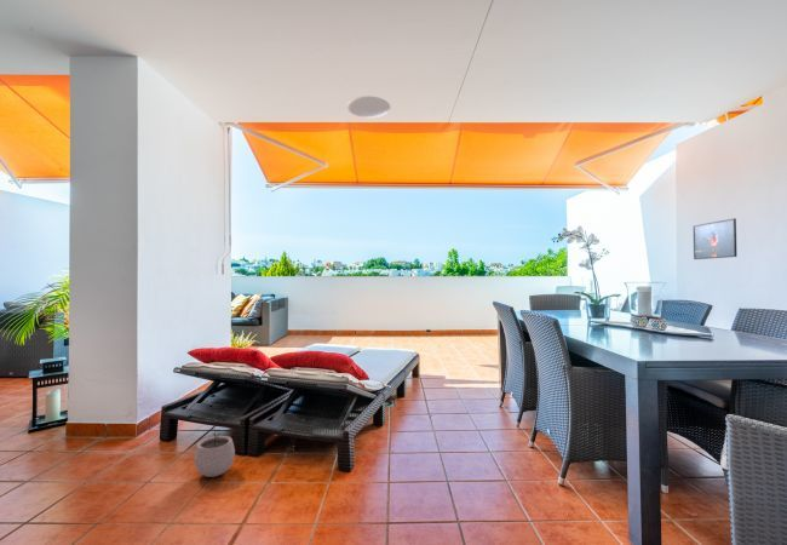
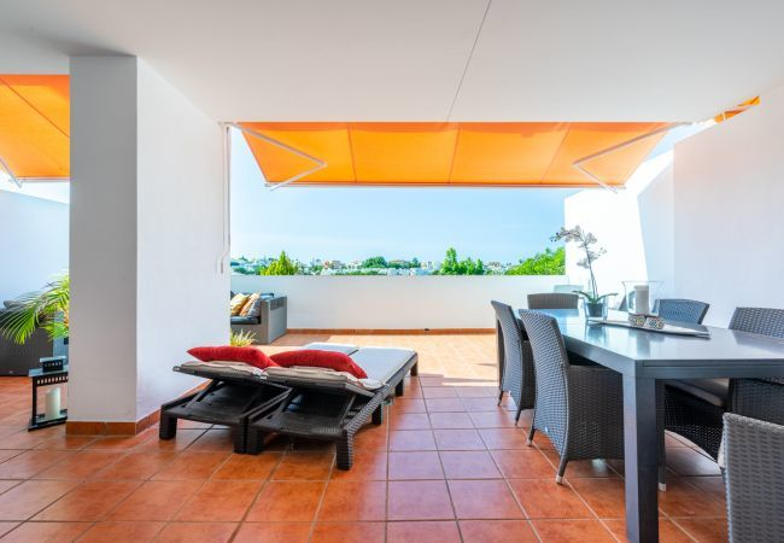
- plant pot [194,429,236,478]
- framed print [693,217,739,260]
- ceiling light [345,94,391,119]
